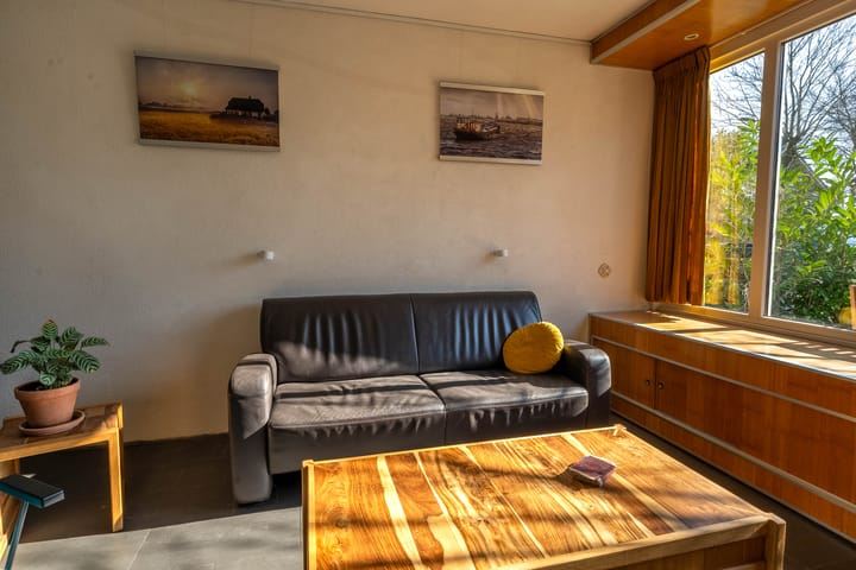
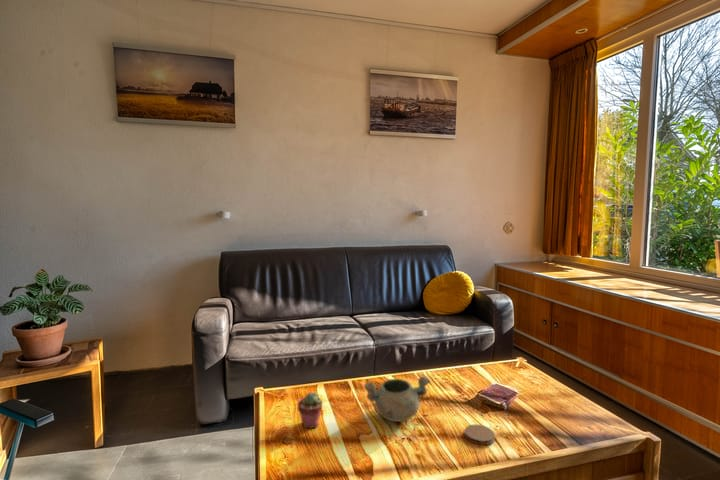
+ coaster [464,423,496,446]
+ potted succulent [297,392,324,430]
+ decorative bowl [363,376,431,423]
